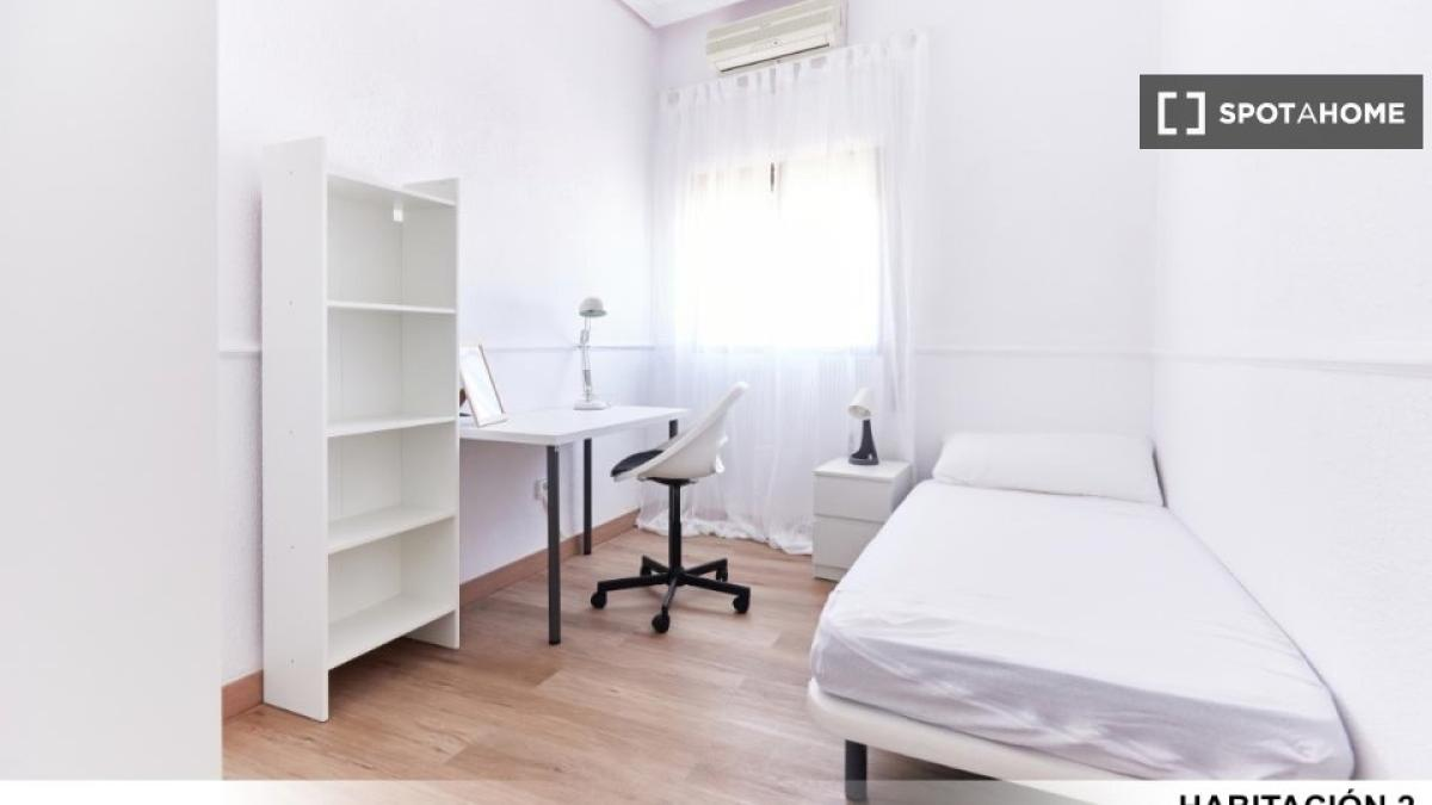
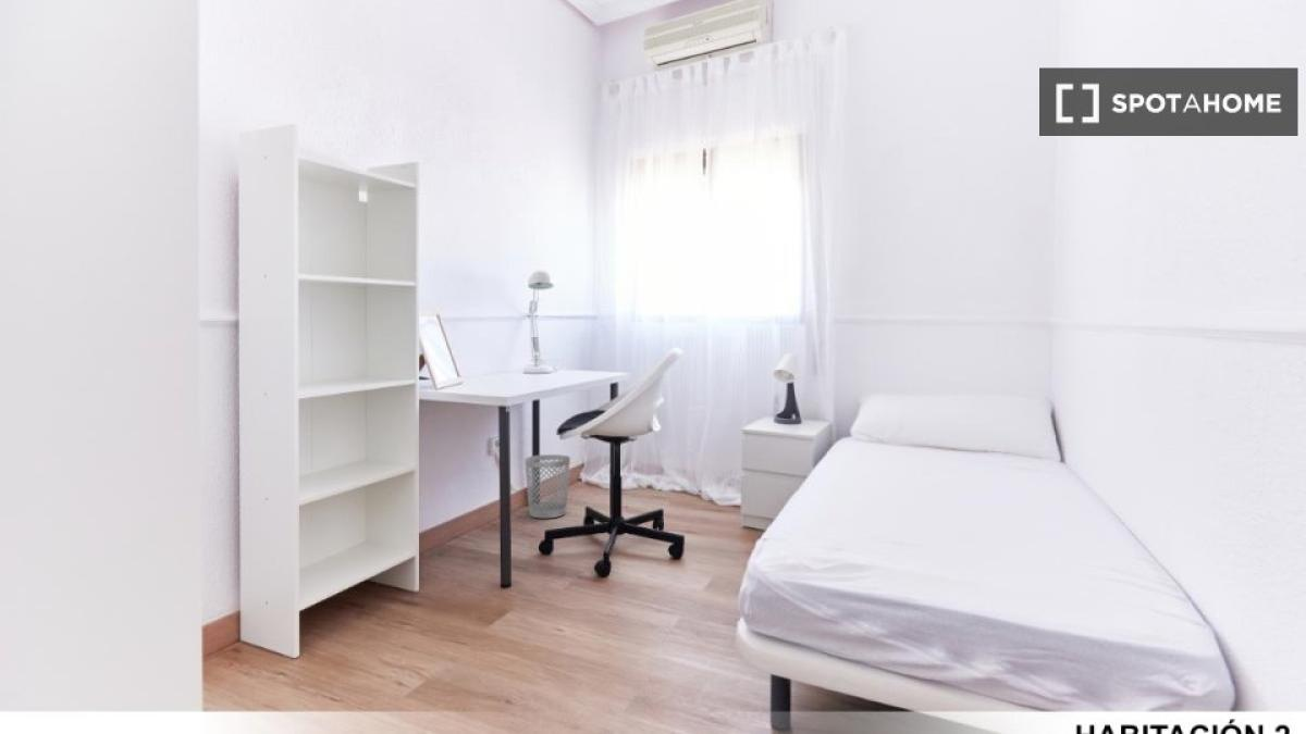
+ wastebasket [523,453,571,520]
